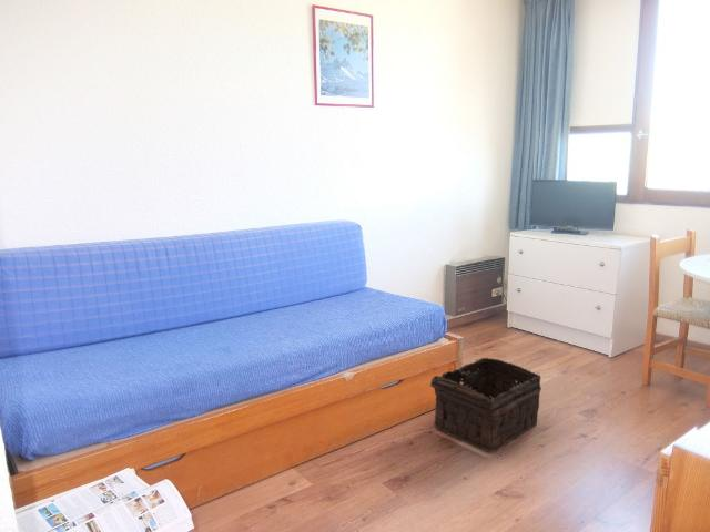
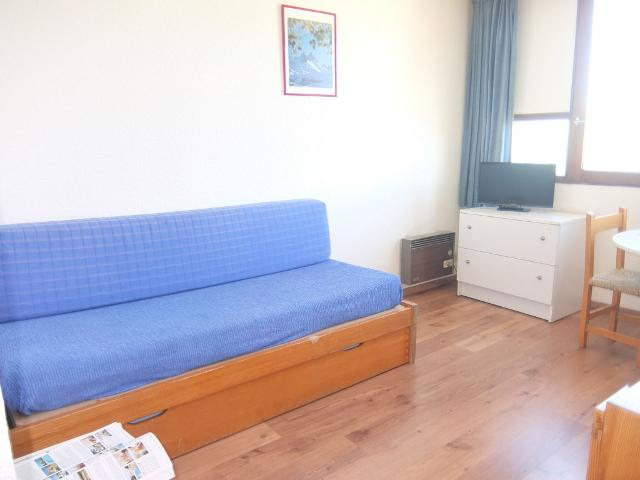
- basket [422,357,542,453]
